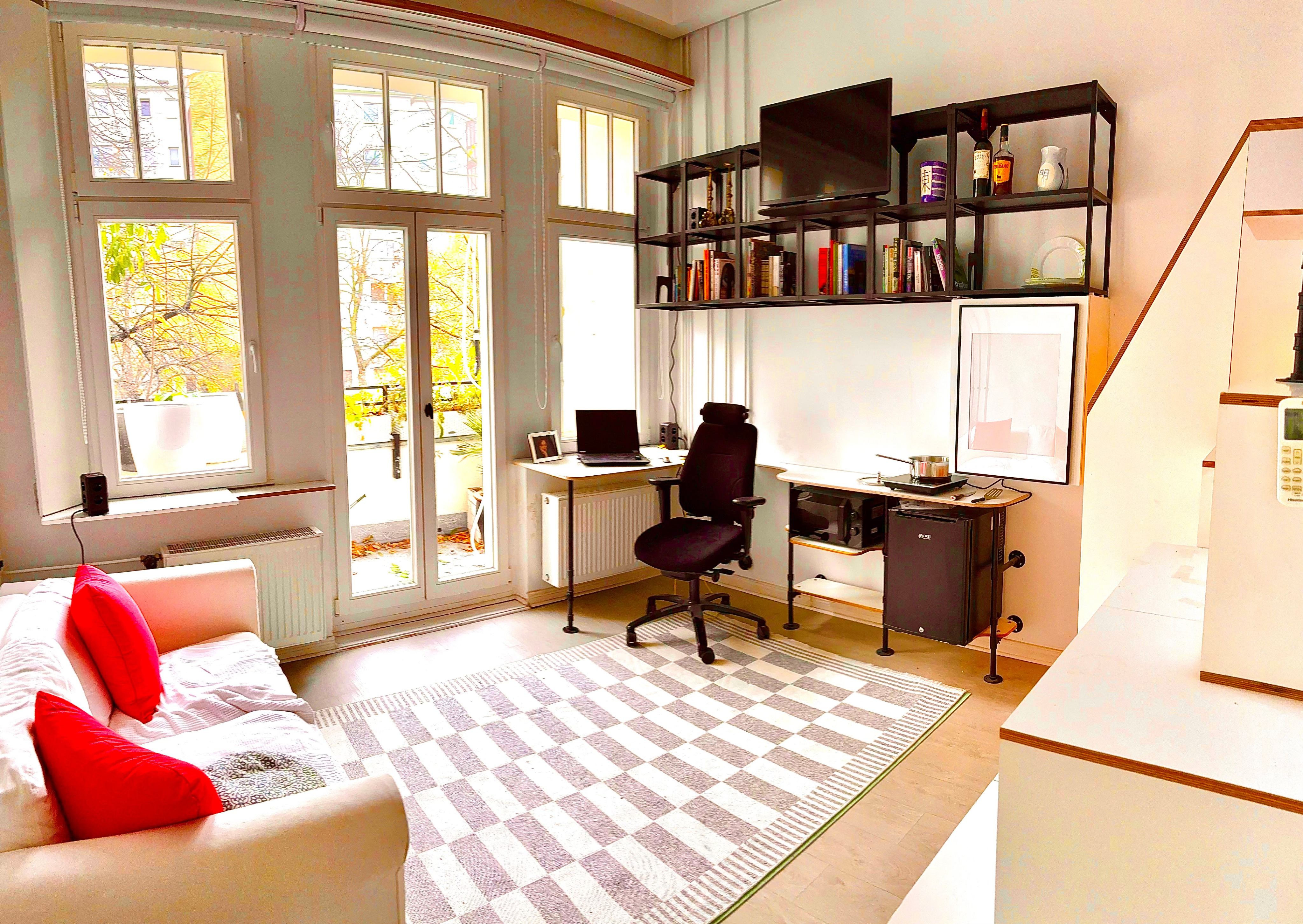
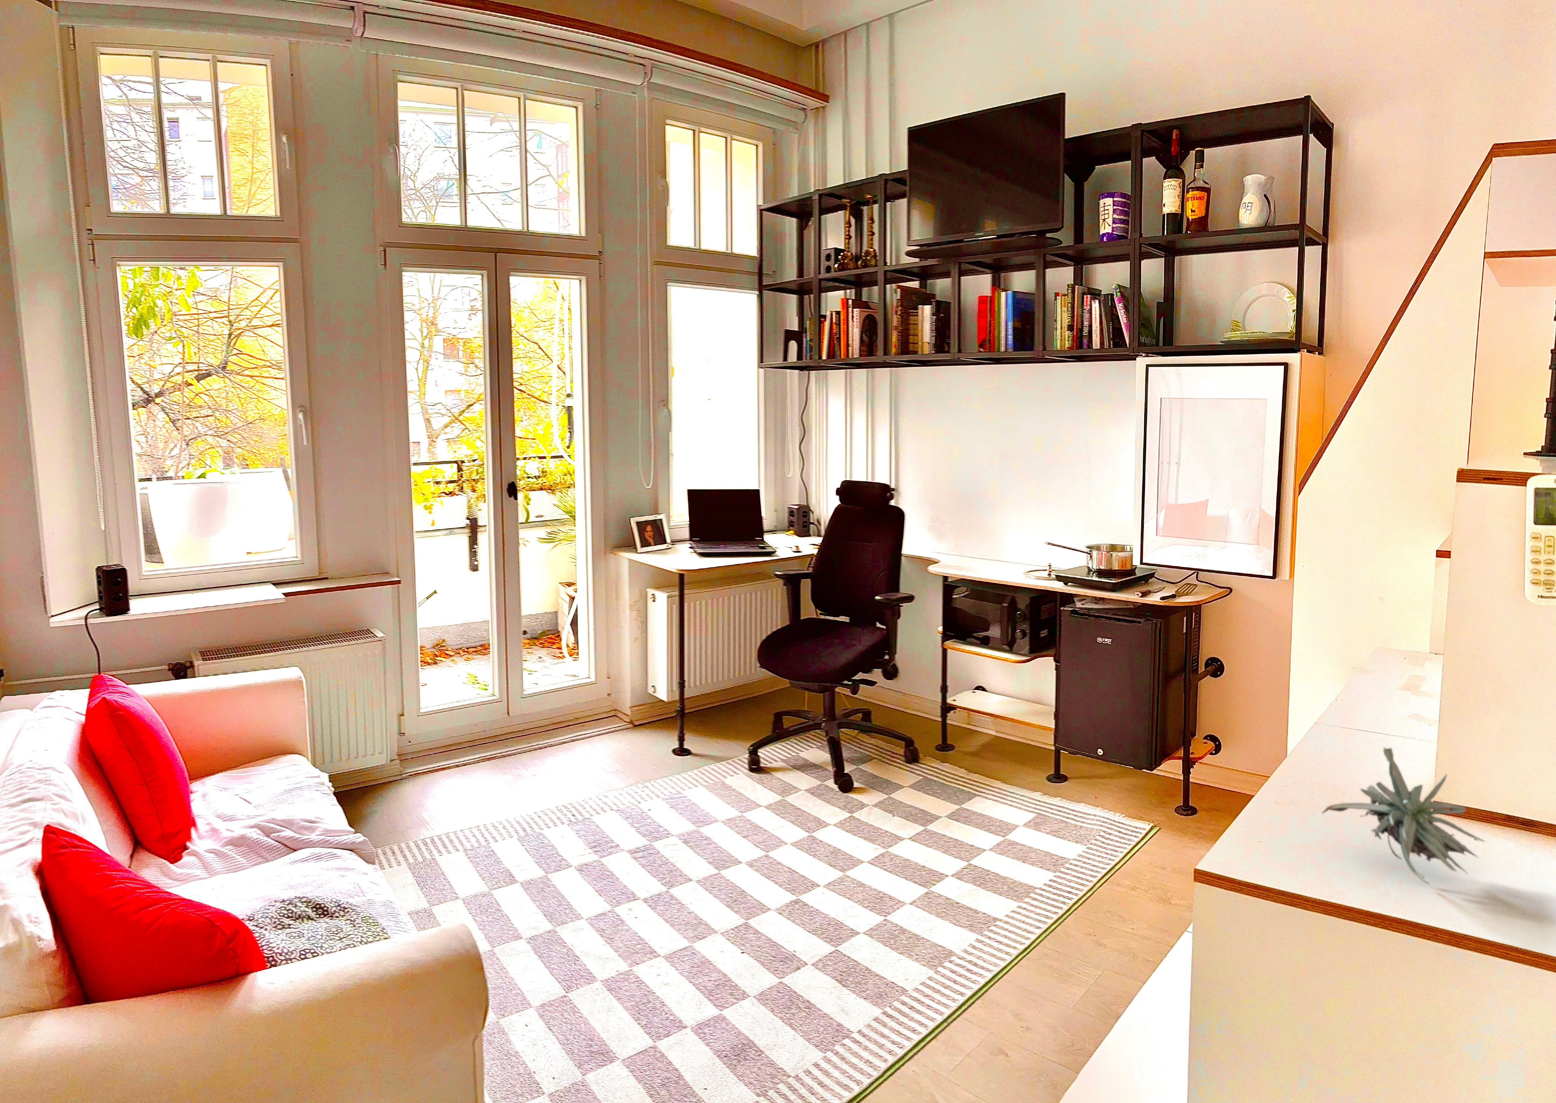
+ succulent plant [1322,746,1487,885]
